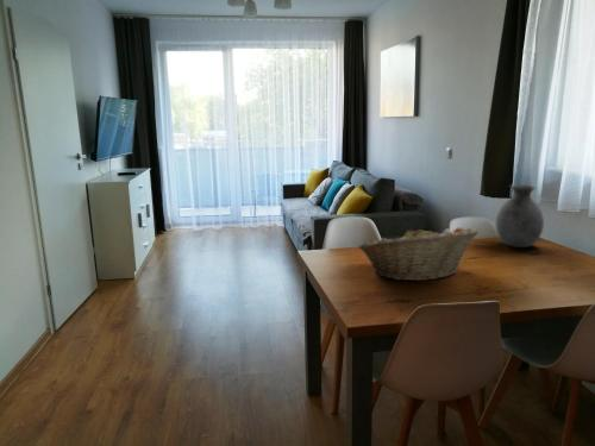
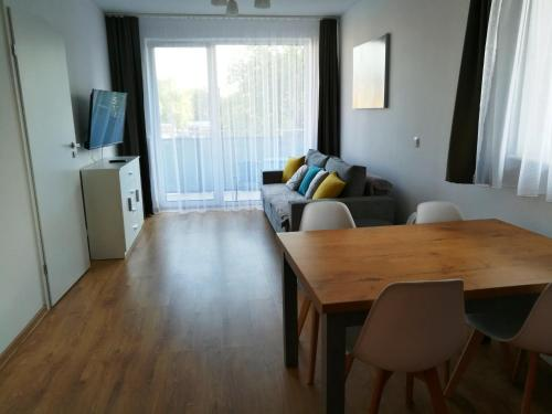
- fruit basket [357,226,481,282]
- vase [495,184,545,249]
